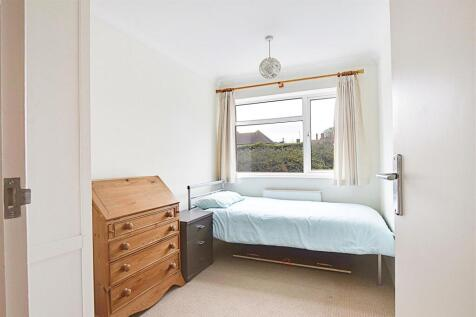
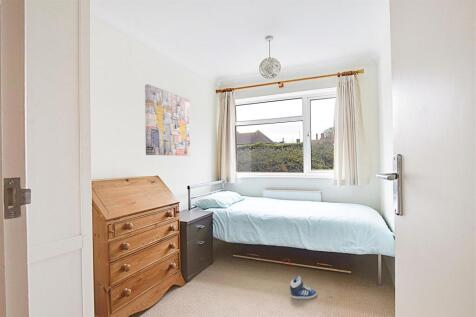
+ sneaker [289,275,317,300]
+ wall art [144,83,191,157]
